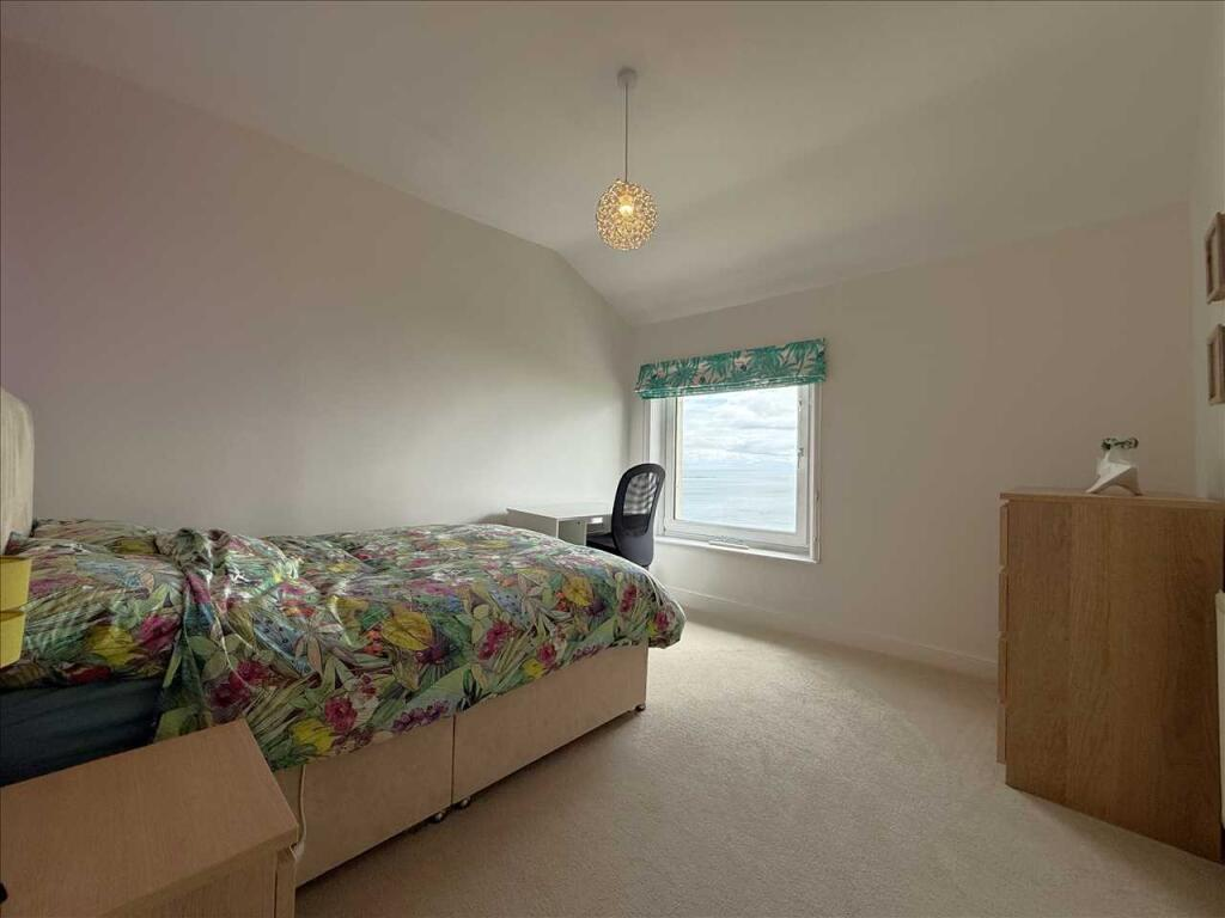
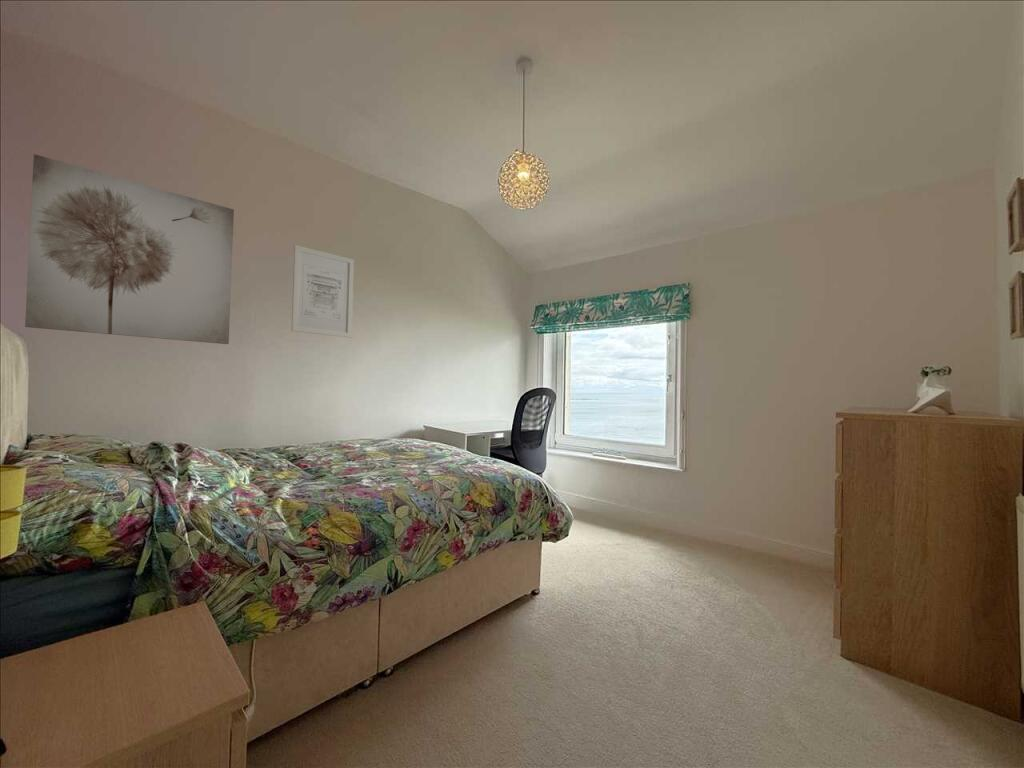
+ wall art [24,153,235,345]
+ wall art [291,244,355,339]
